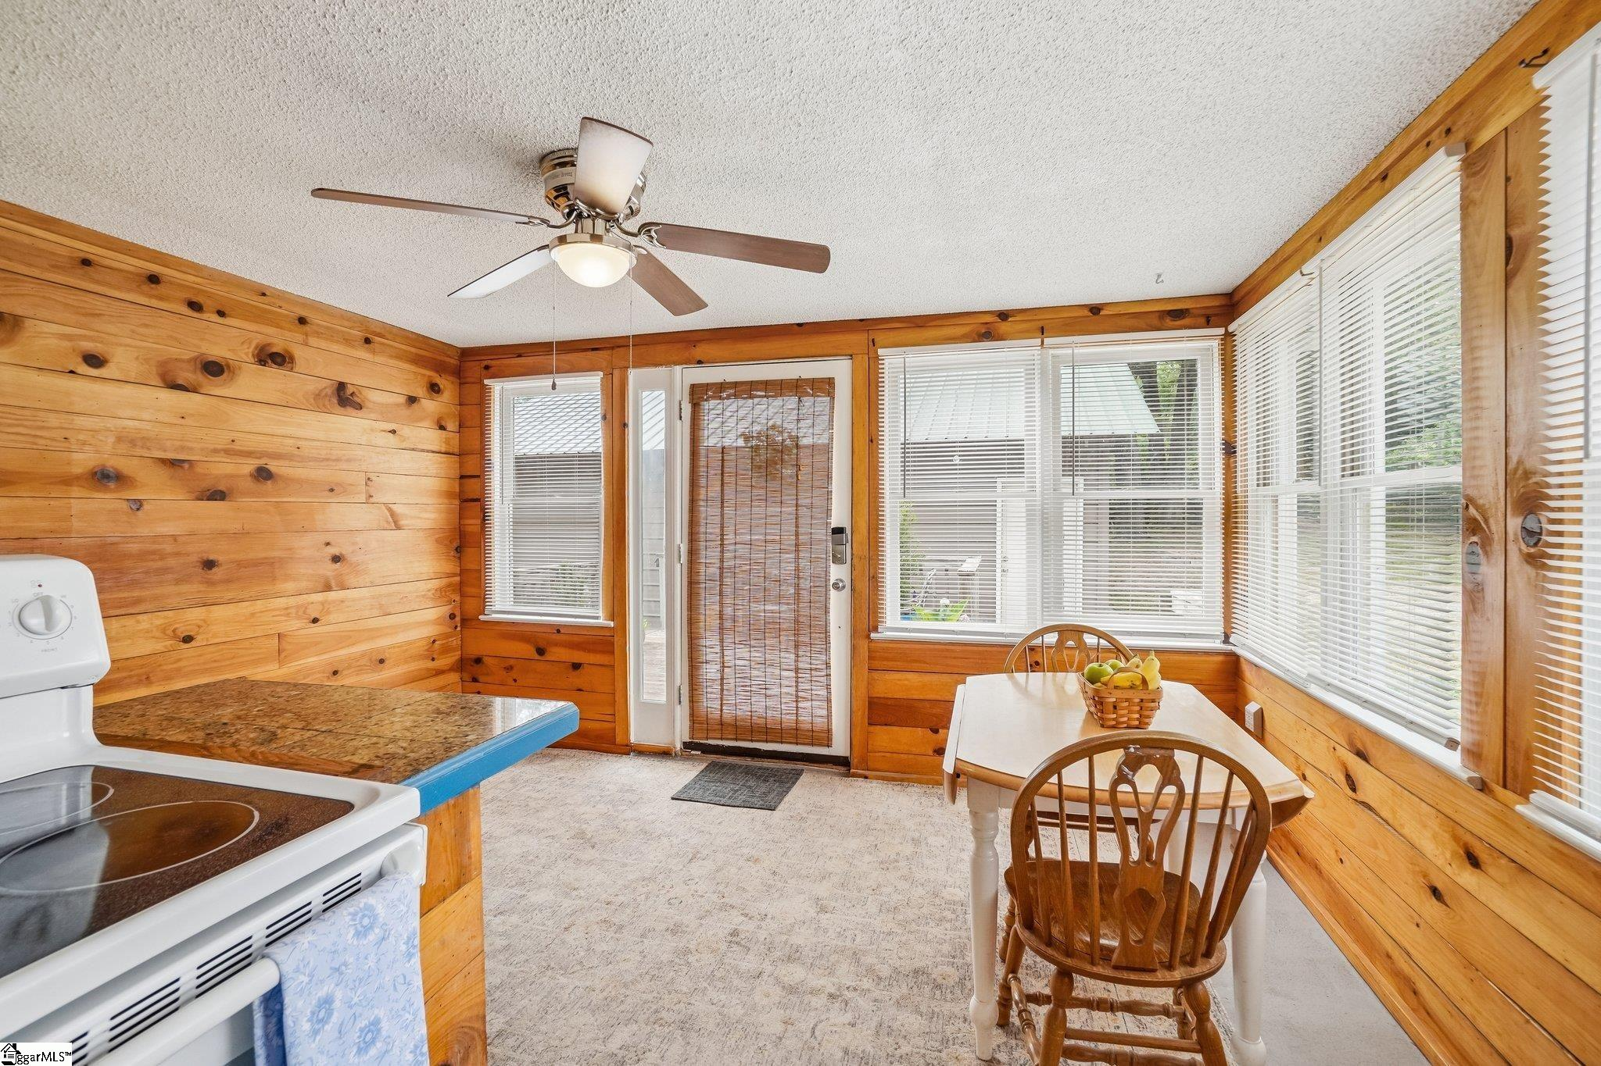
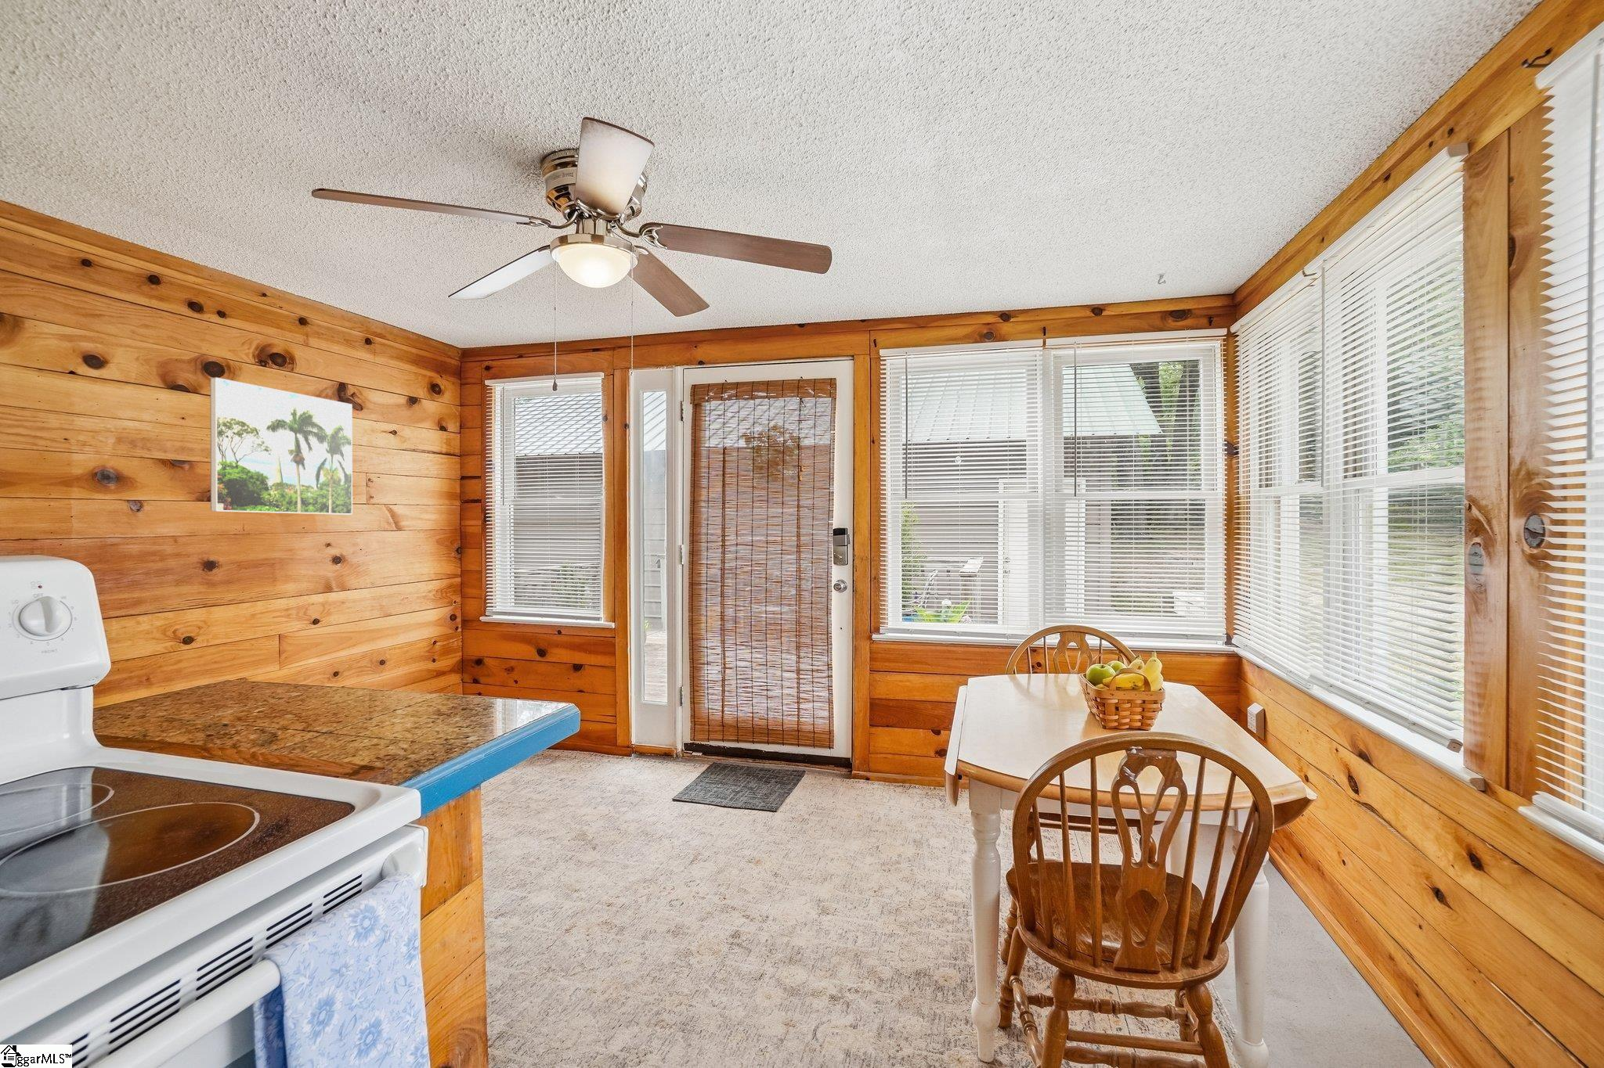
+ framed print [210,377,353,516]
